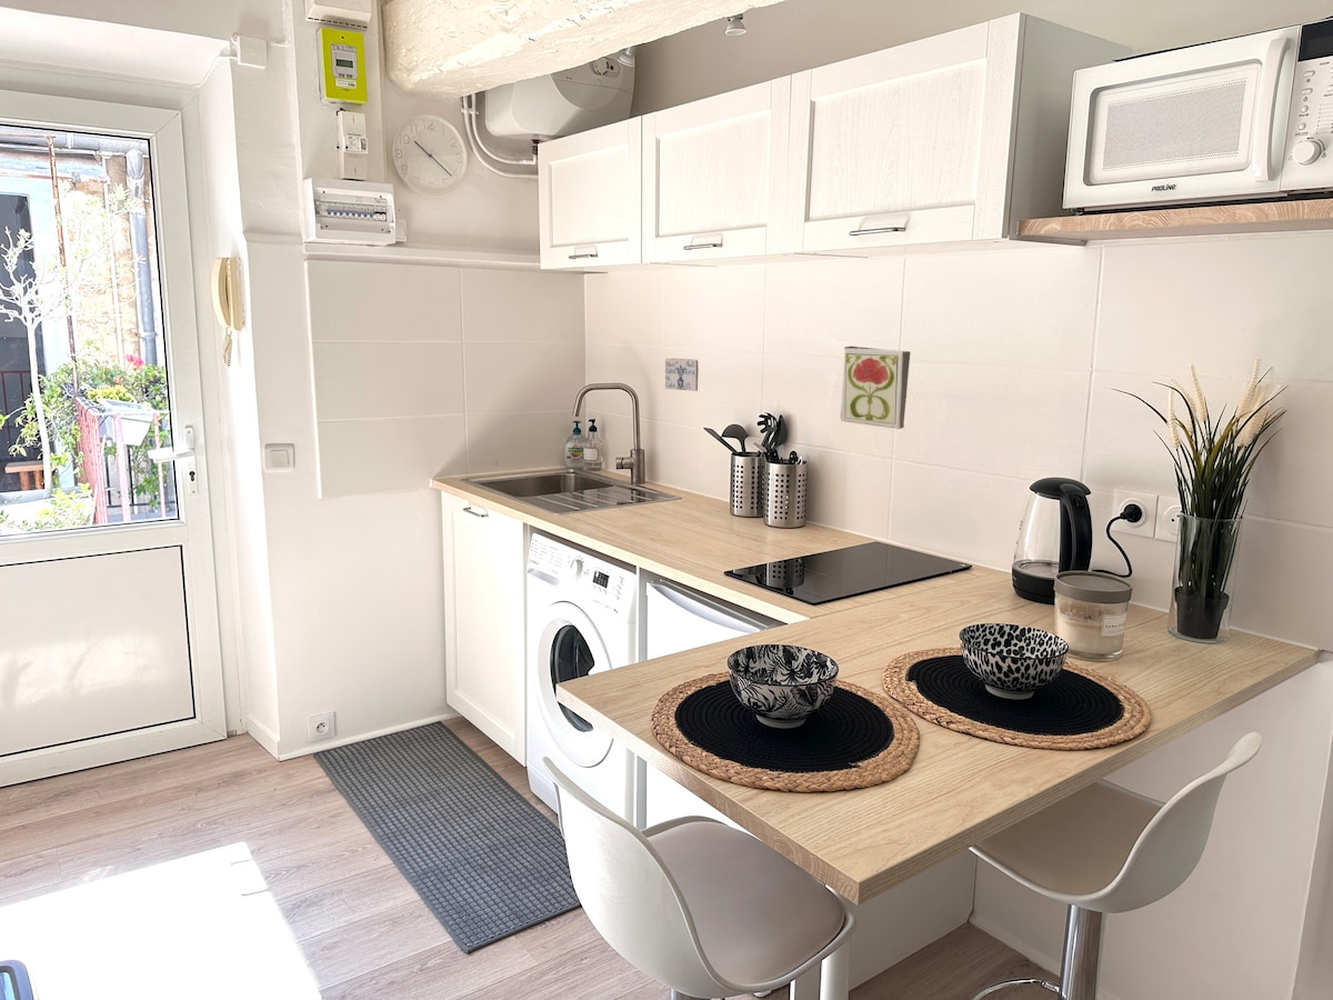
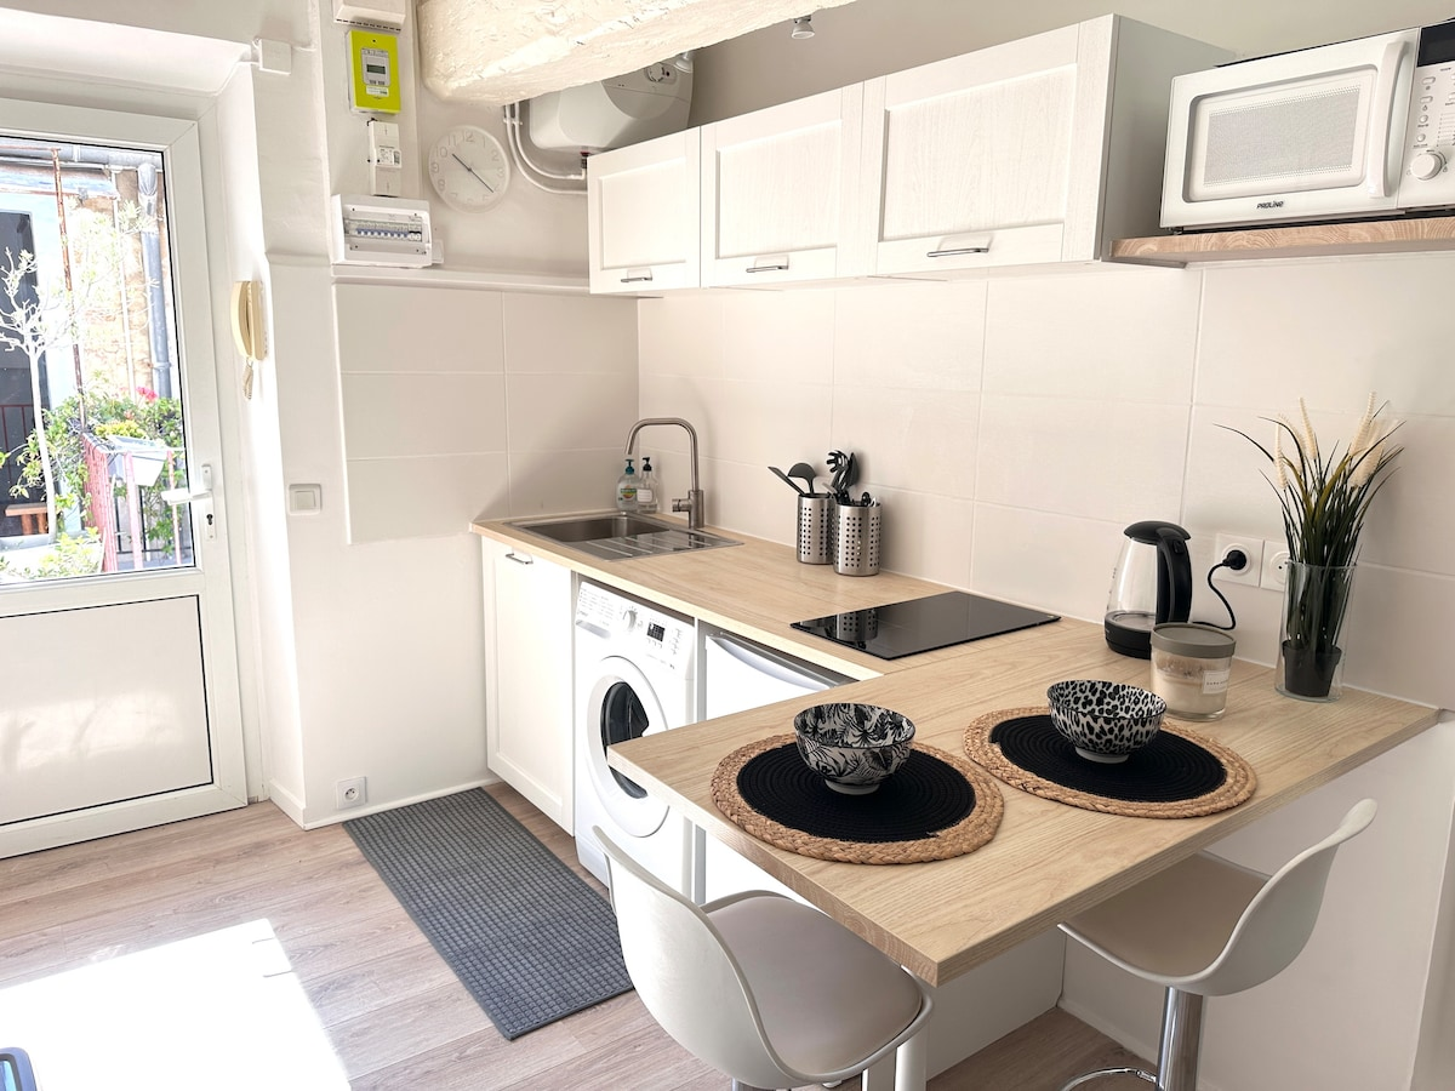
- ceramic tile [664,358,700,392]
- decorative tile [840,346,911,430]
